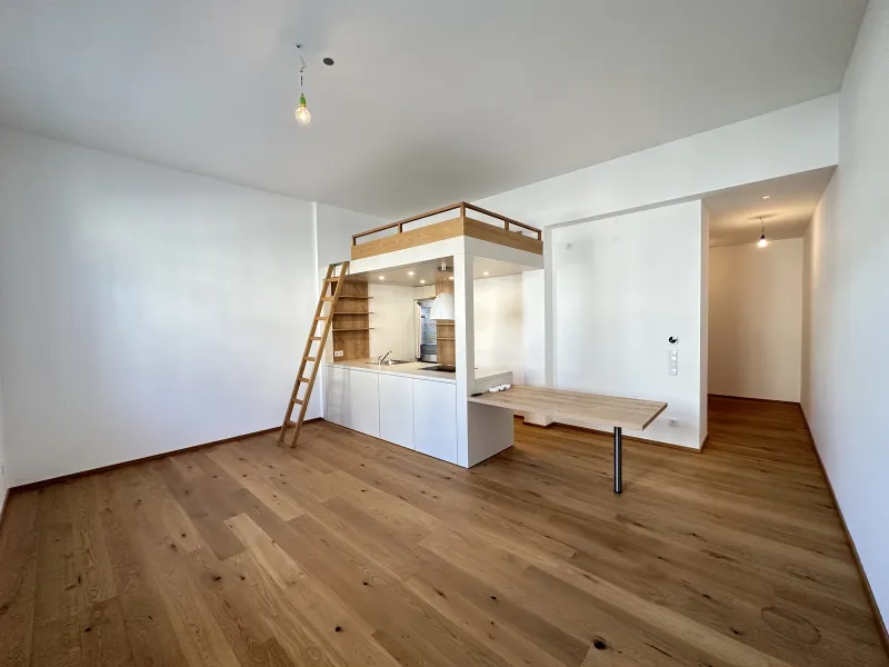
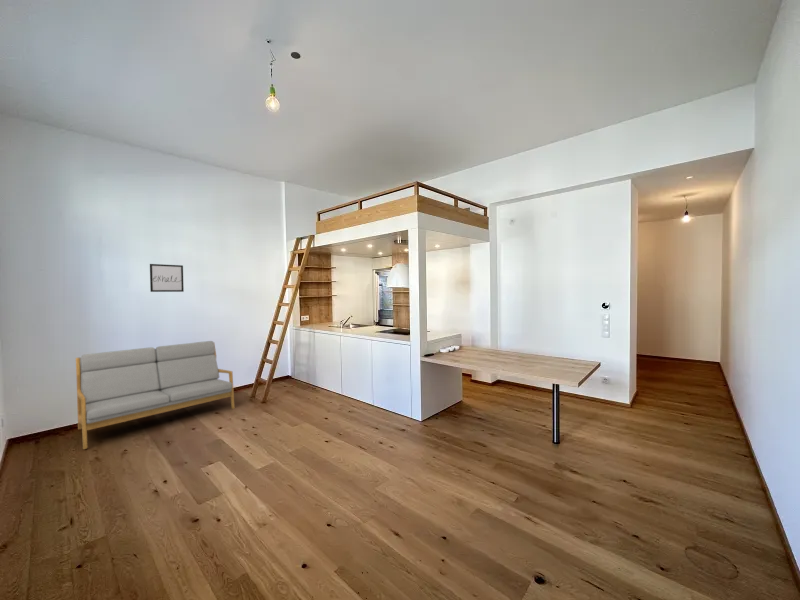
+ loveseat [75,340,235,450]
+ wall art [149,263,185,293]
